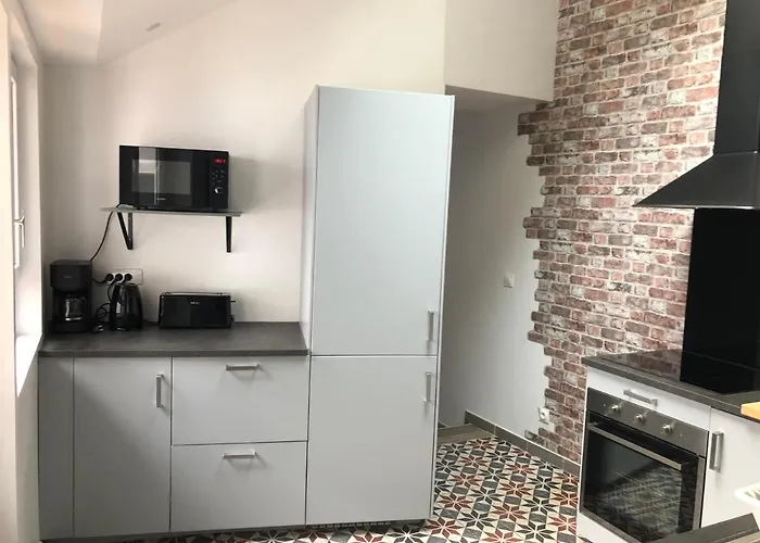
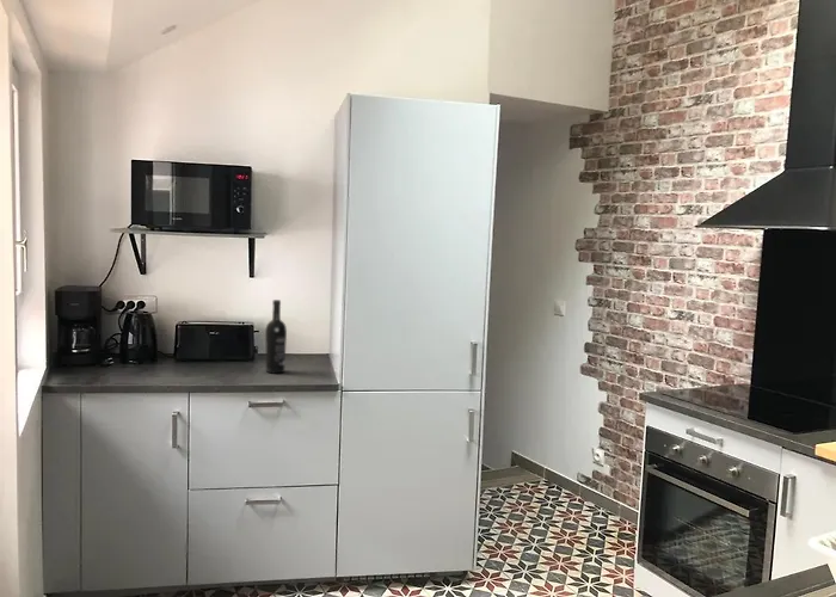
+ wine bottle [264,298,288,375]
